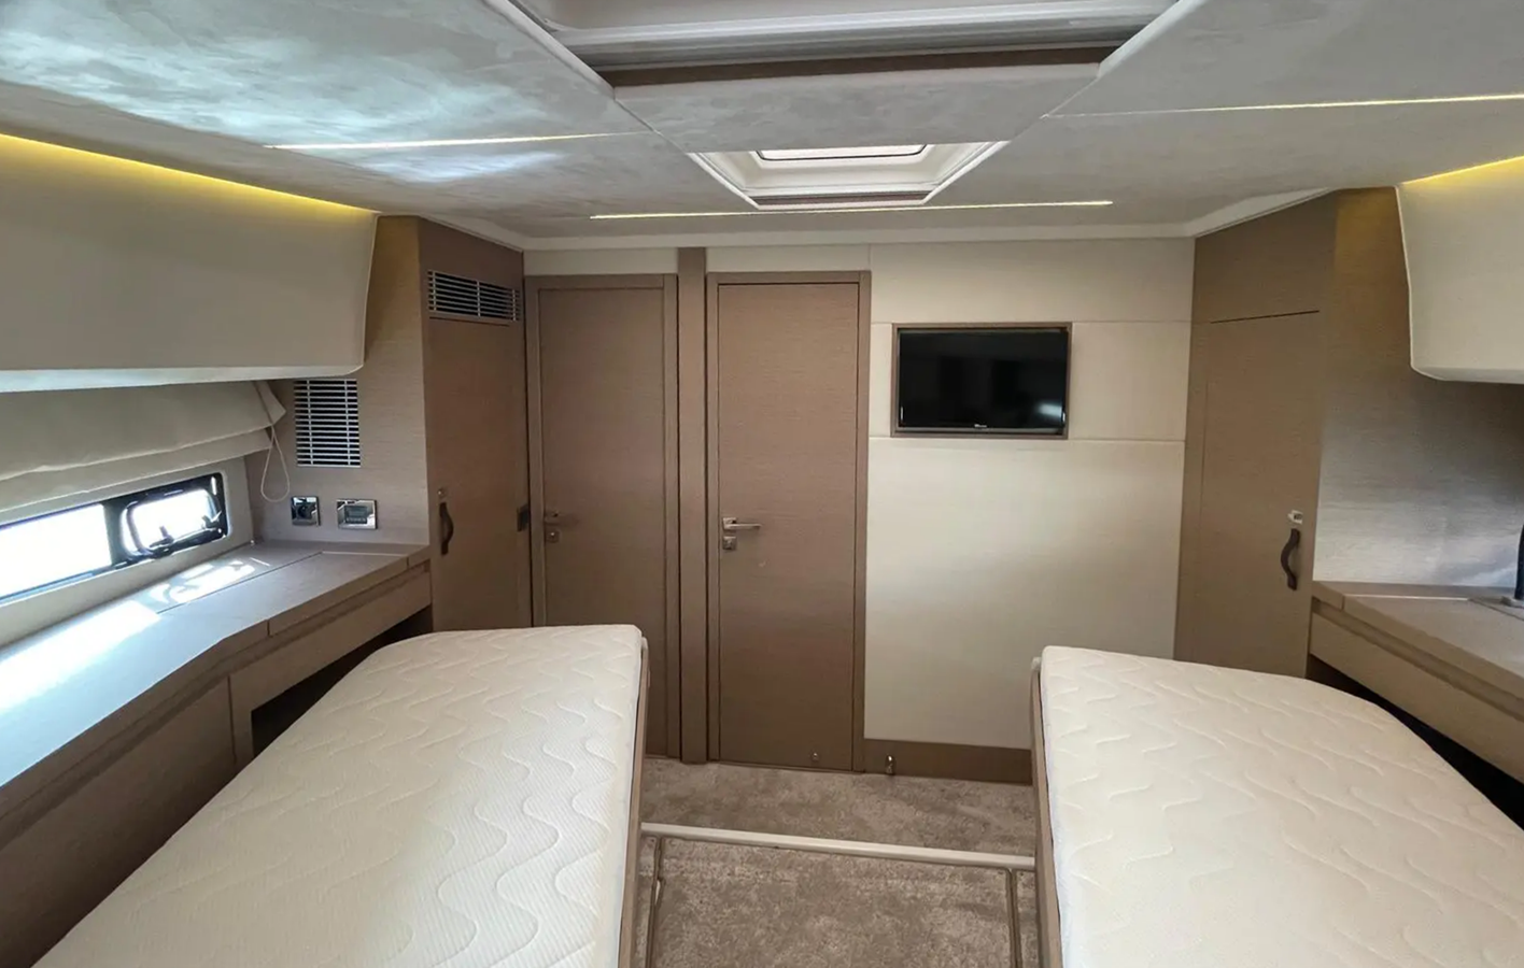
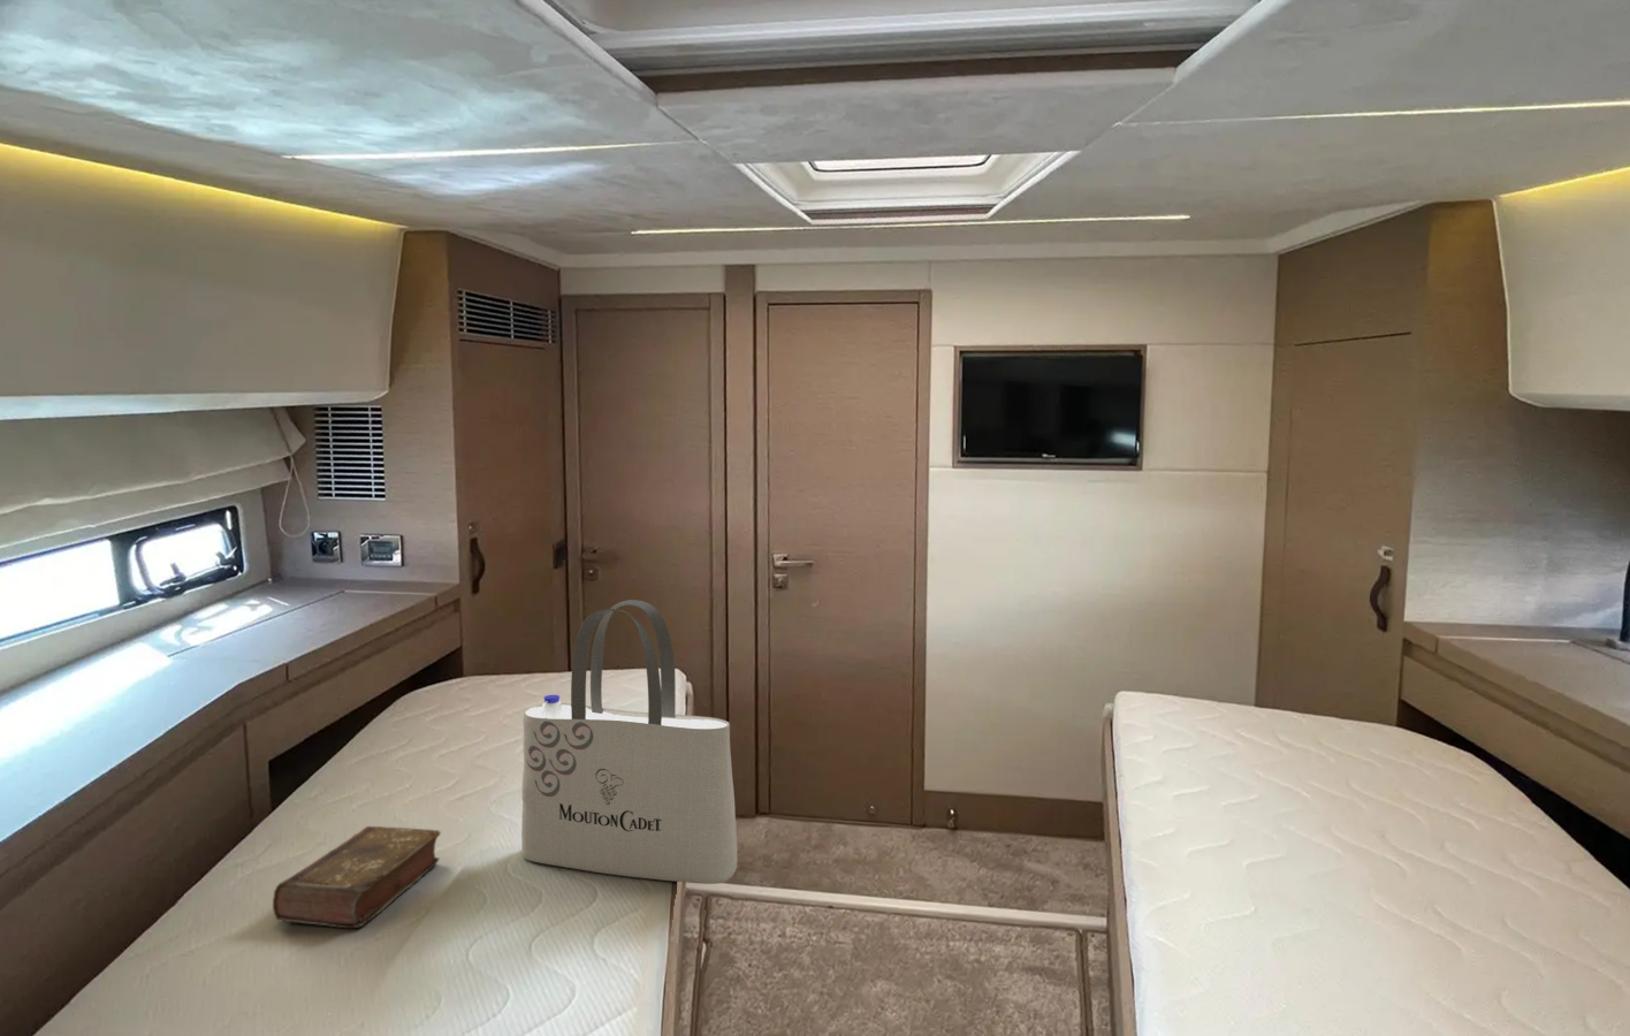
+ tote bag [520,599,738,885]
+ book [272,826,442,929]
